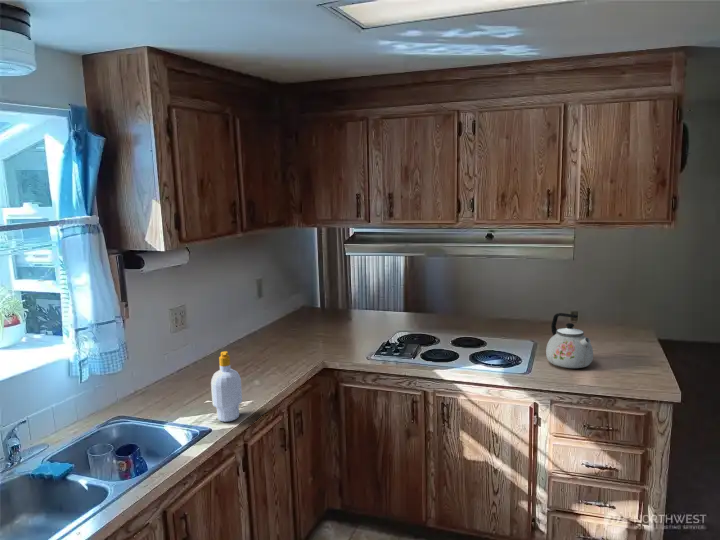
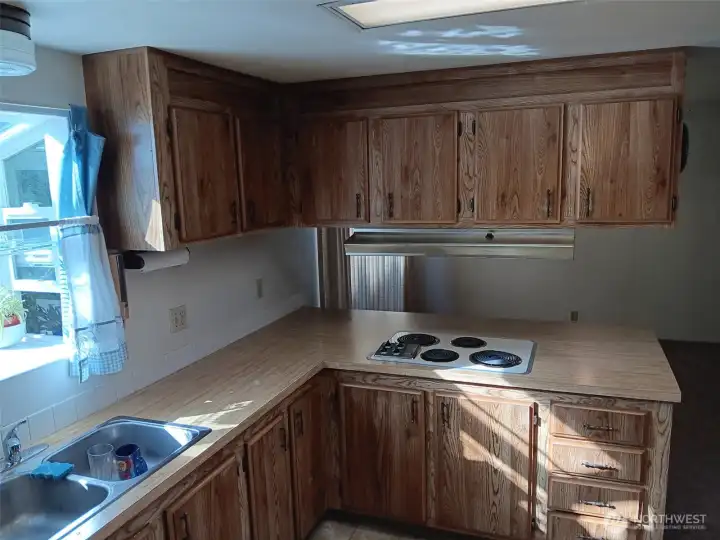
- soap bottle [210,350,243,423]
- kettle [545,312,594,369]
